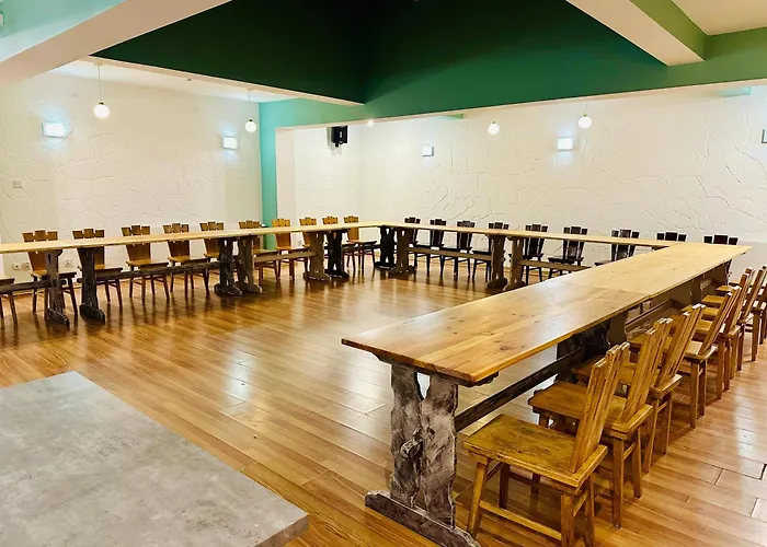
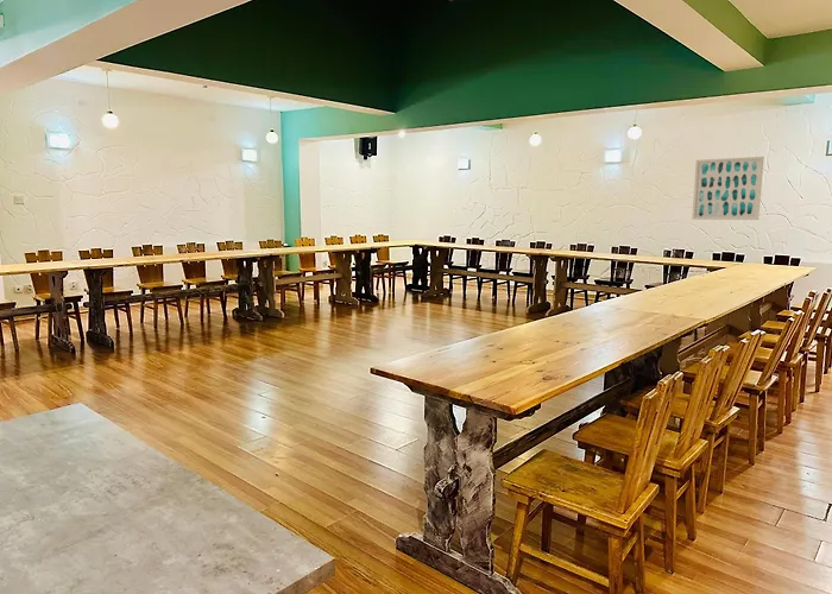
+ wall art [691,156,765,221]
